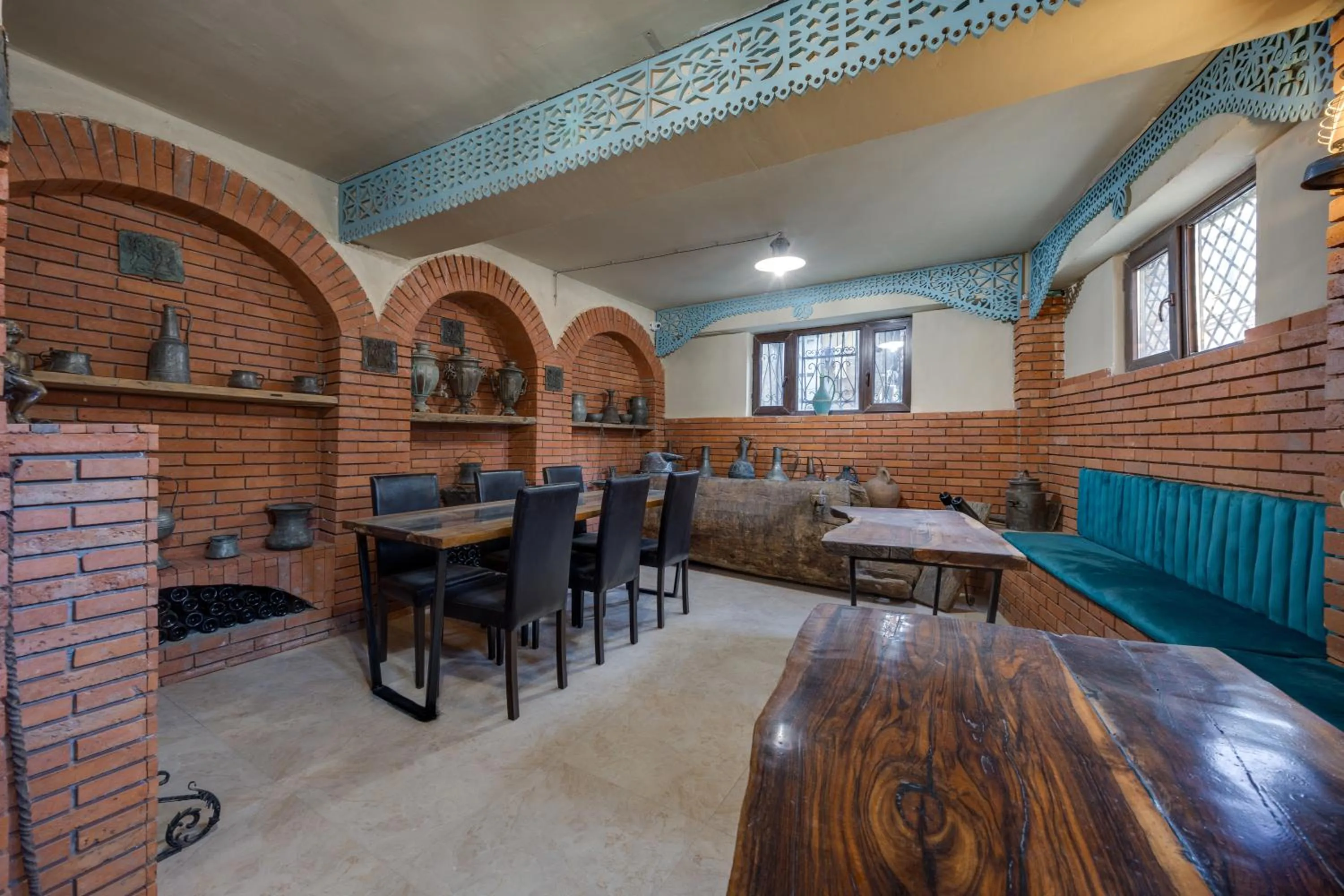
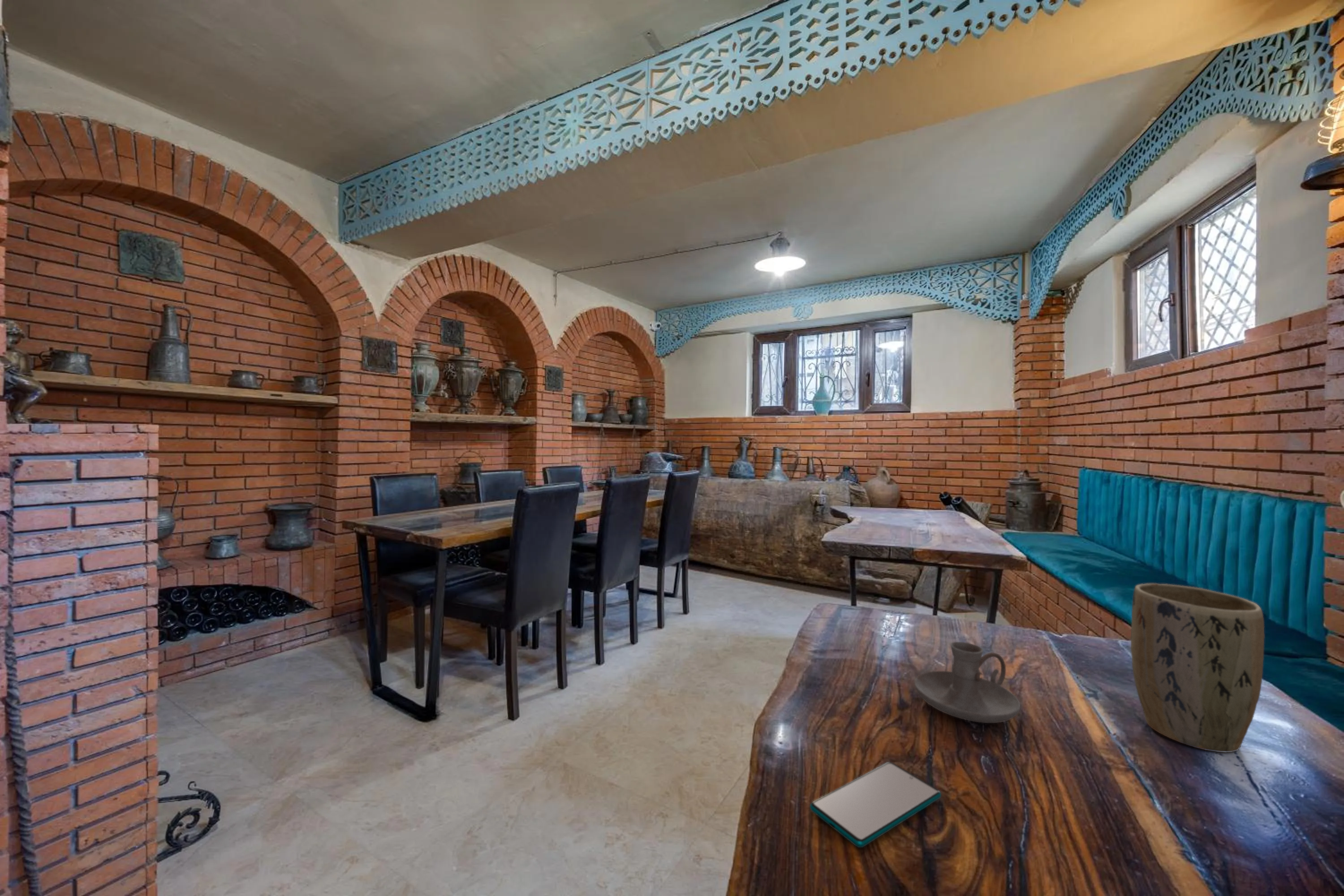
+ plant pot [1130,583,1265,753]
+ candle holder [914,642,1021,724]
+ smartphone [810,762,942,848]
